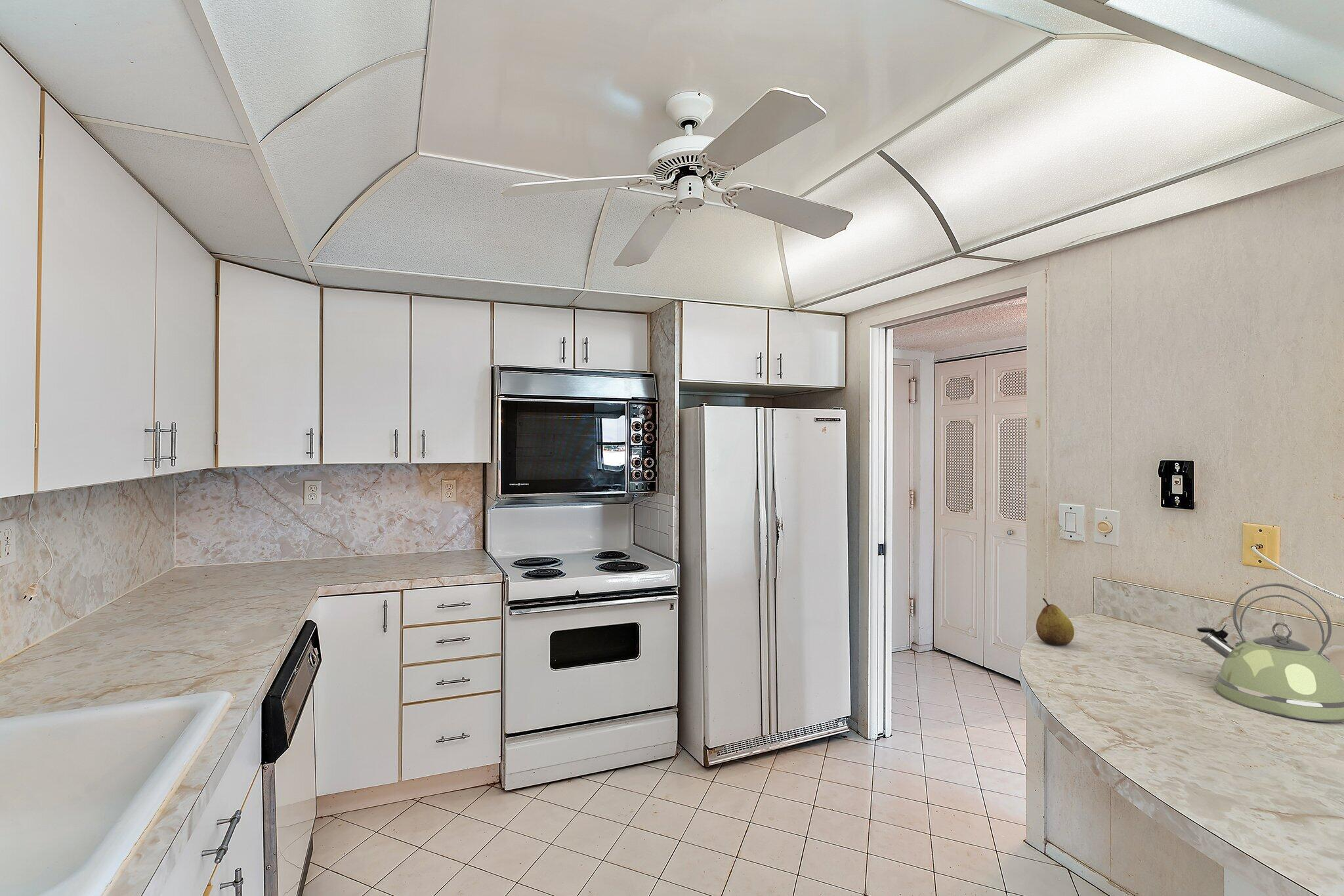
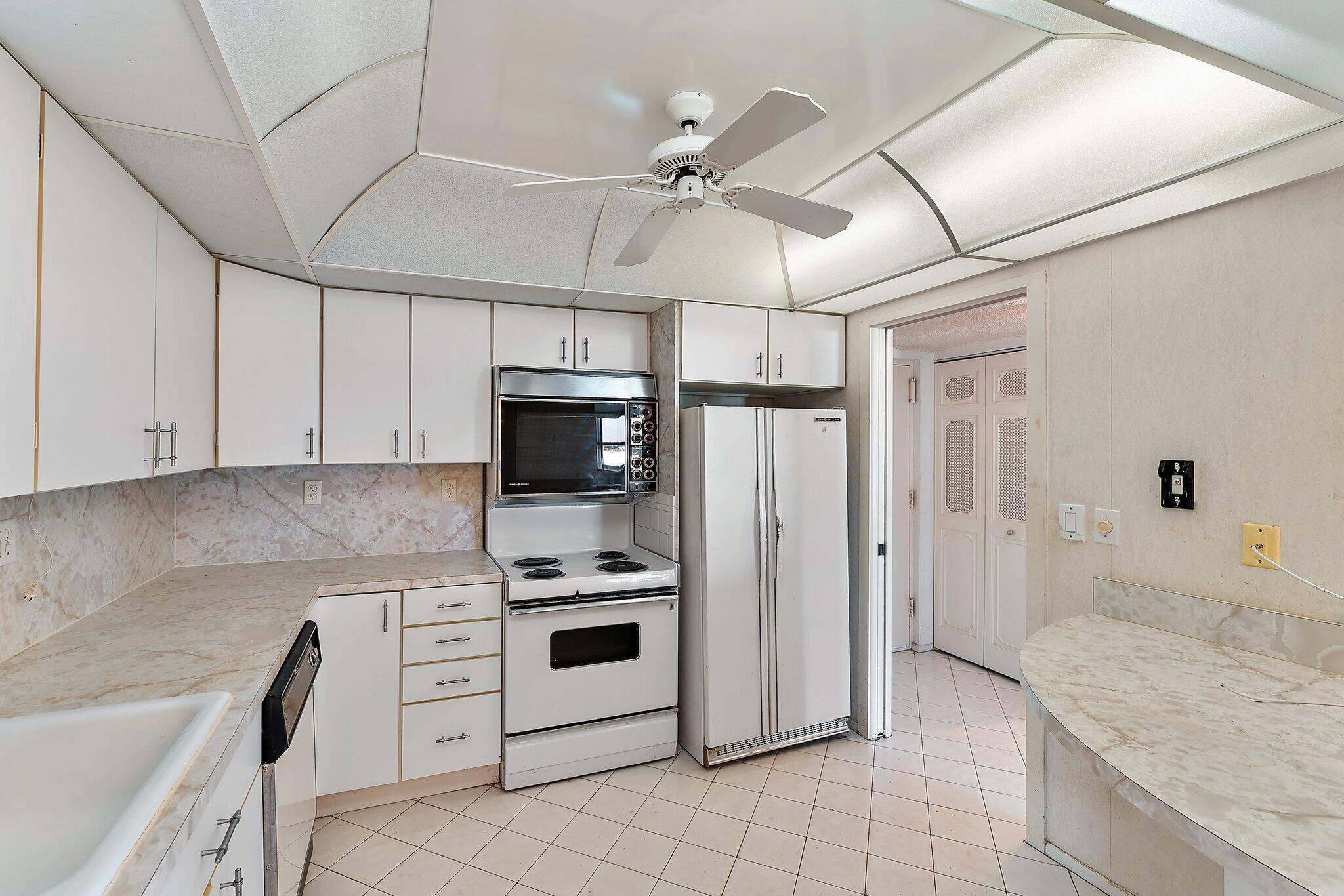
- kettle [1196,582,1344,723]
- fruit [1036,598,1075,646]
